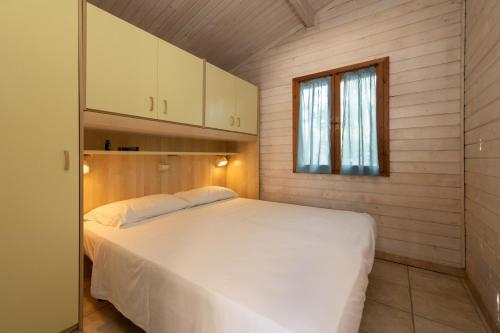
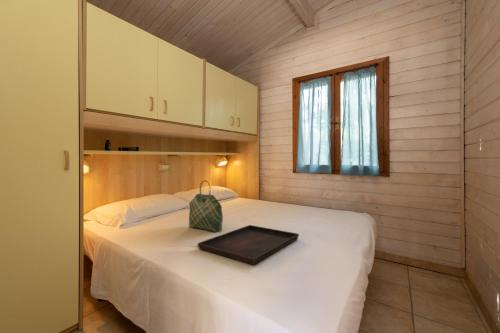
+ tote bag [188,180,224,233]
+ serving tray [197,224,300,266]
